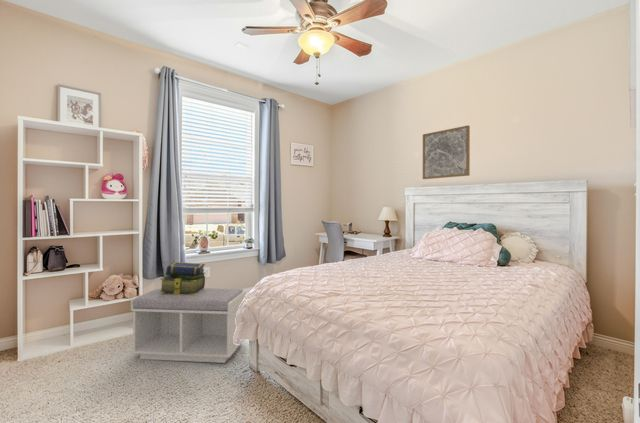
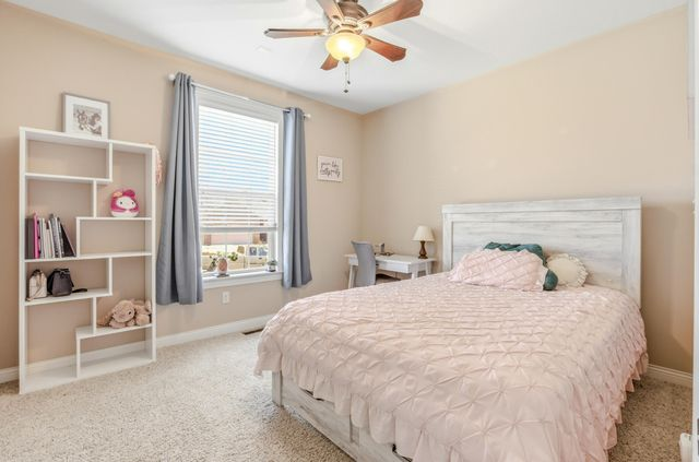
- wall art [422,124,471,180]
- bench [130,287,247,364]
- stack of books [159,261,207,295]
